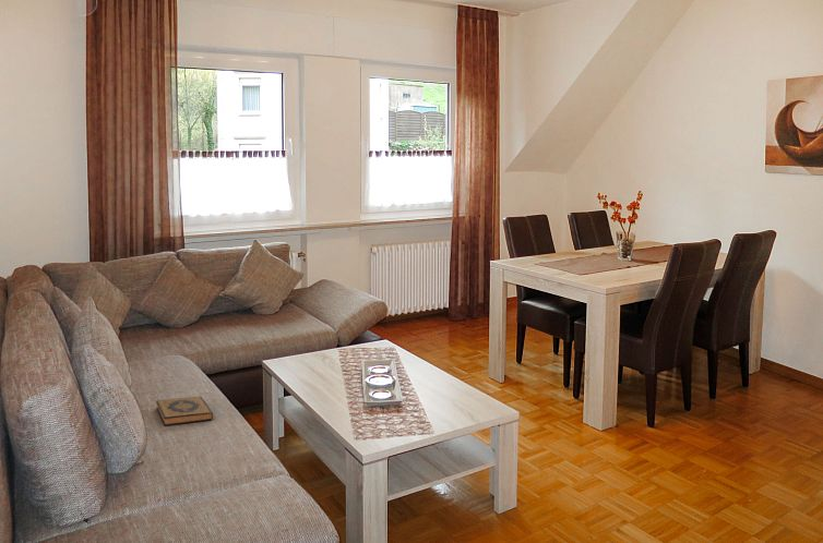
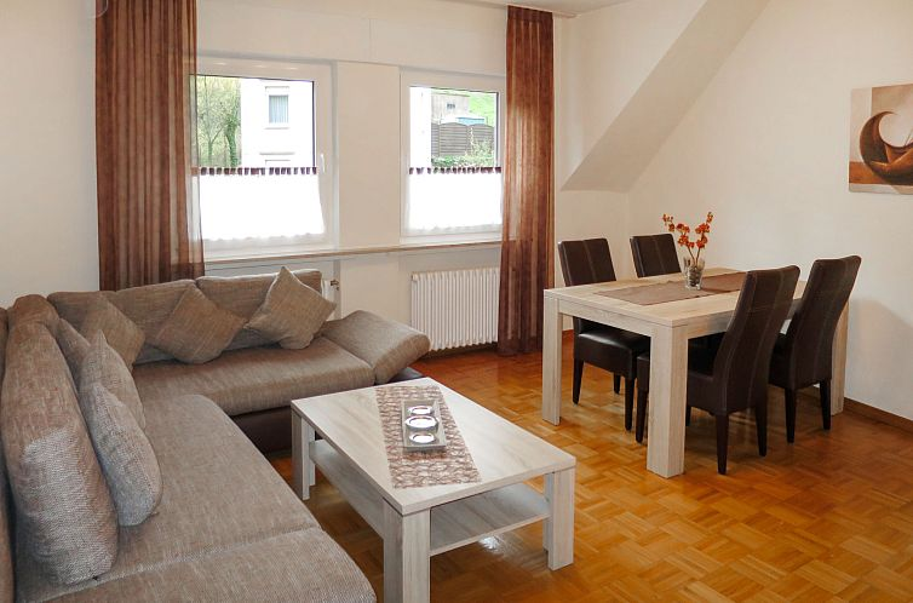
- hardback book [155,396,214,427]
